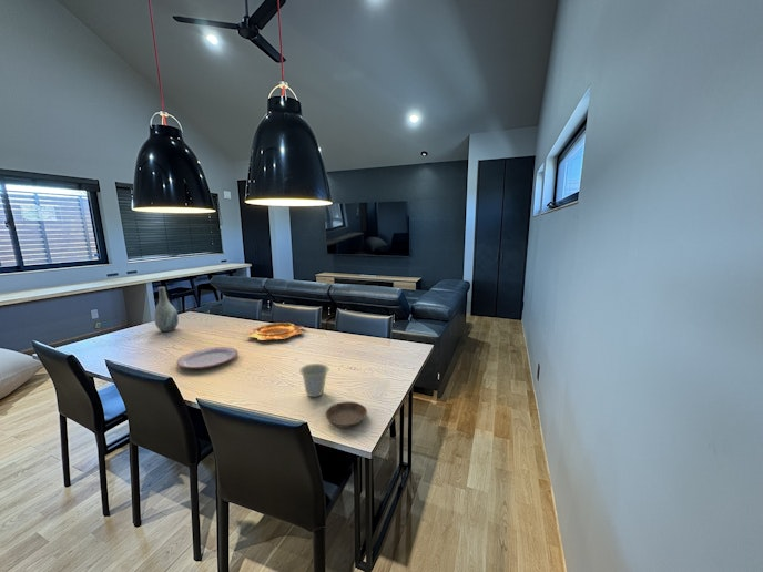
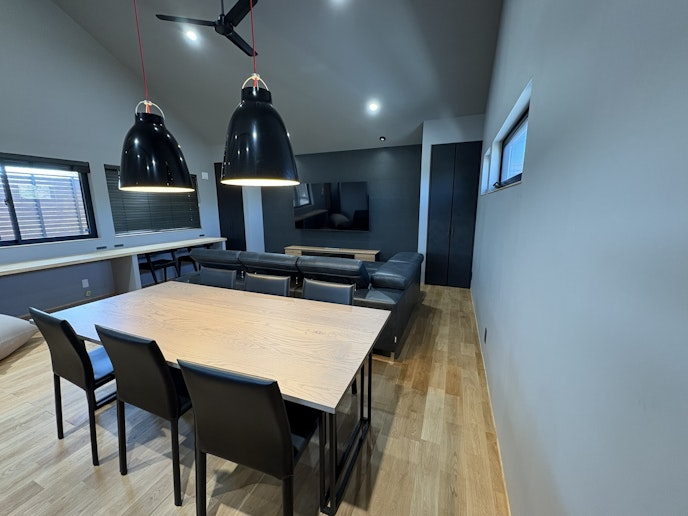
- saucer [325,401,368,429]
- plate [175,346,240,369]
- vase [153,286,180,333]
- decorative bowl [246,321,305,341]
- cup [298,362,330,398]
